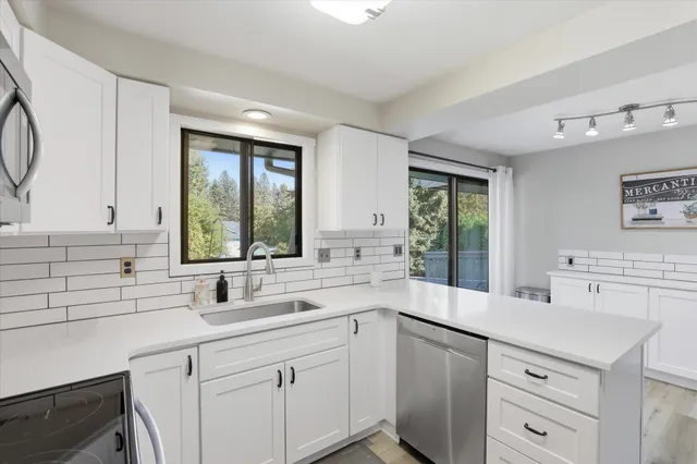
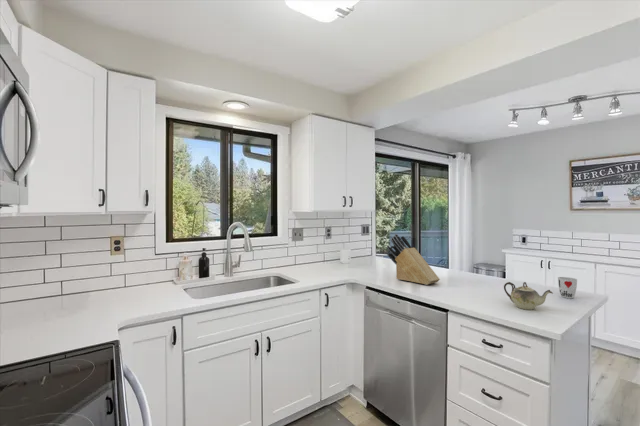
+ teapot [503,281,554,311]
+ cup [557,276,578,299]
+ knife block [386,233,441,286]
